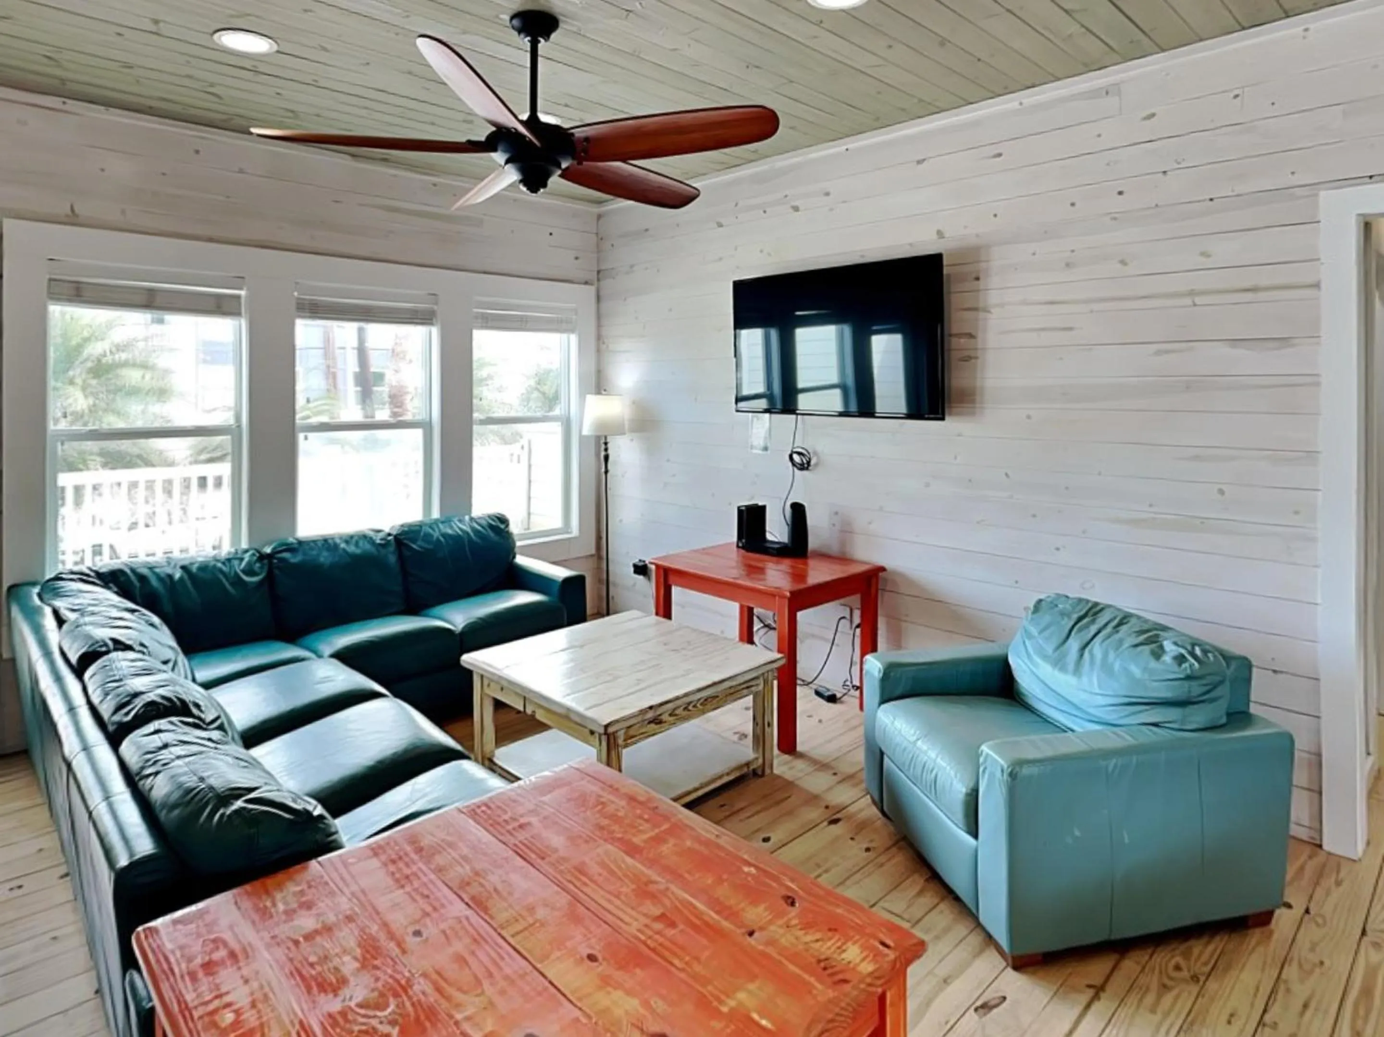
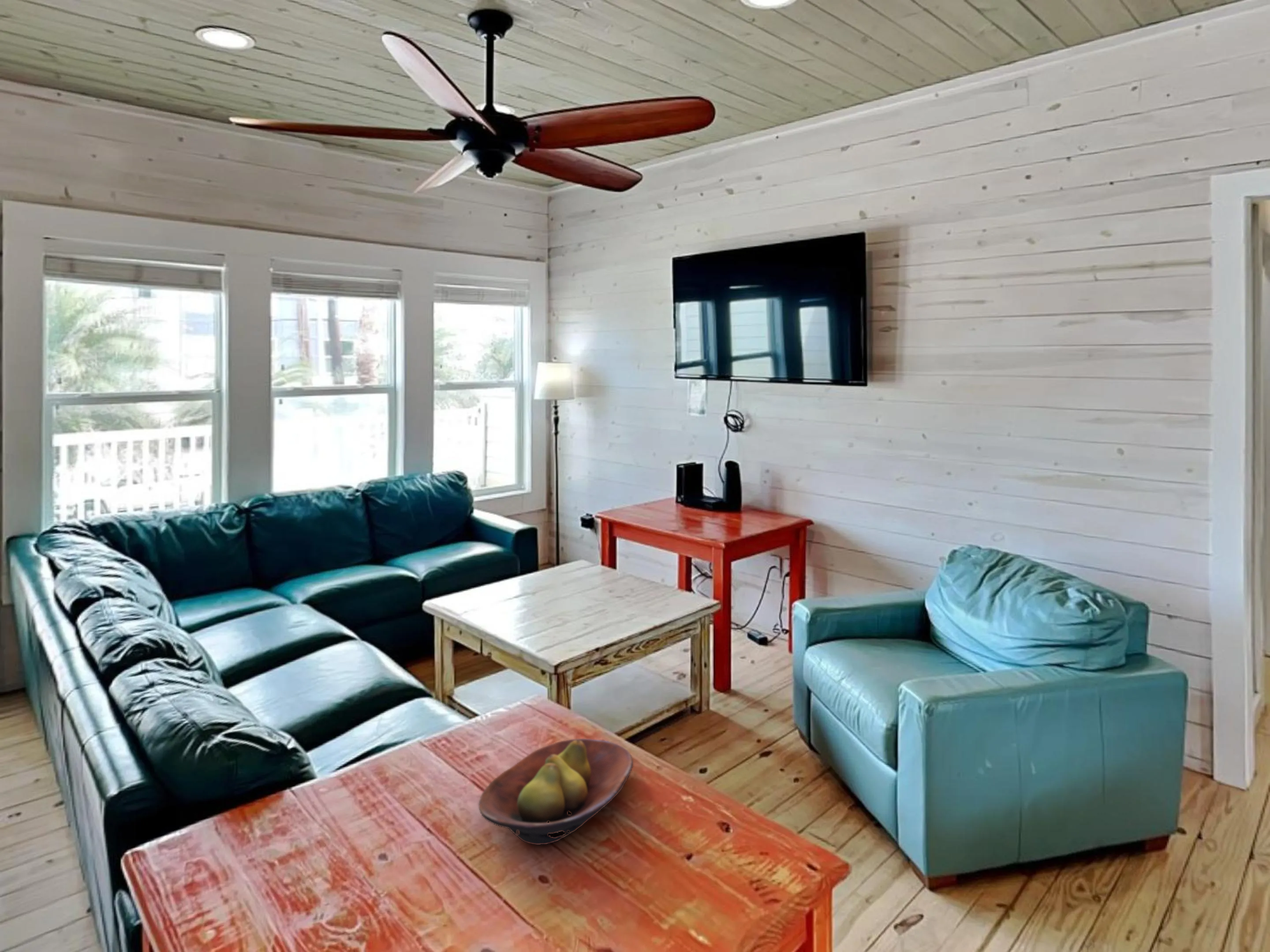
+ fruit bowl [478,738,634,845]
